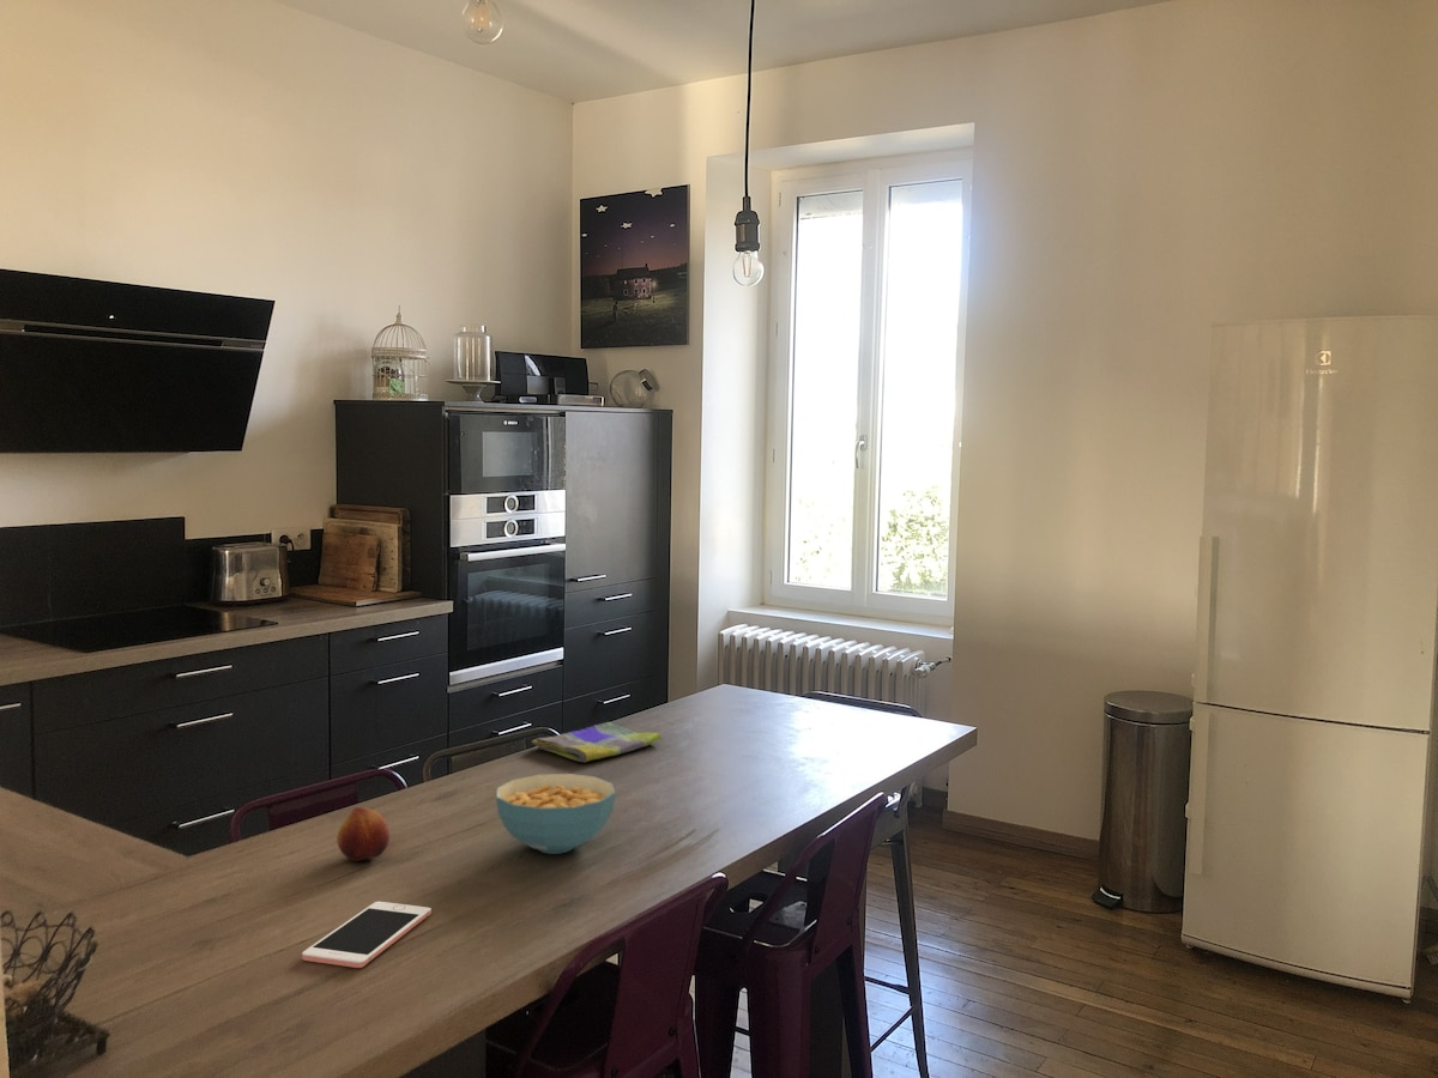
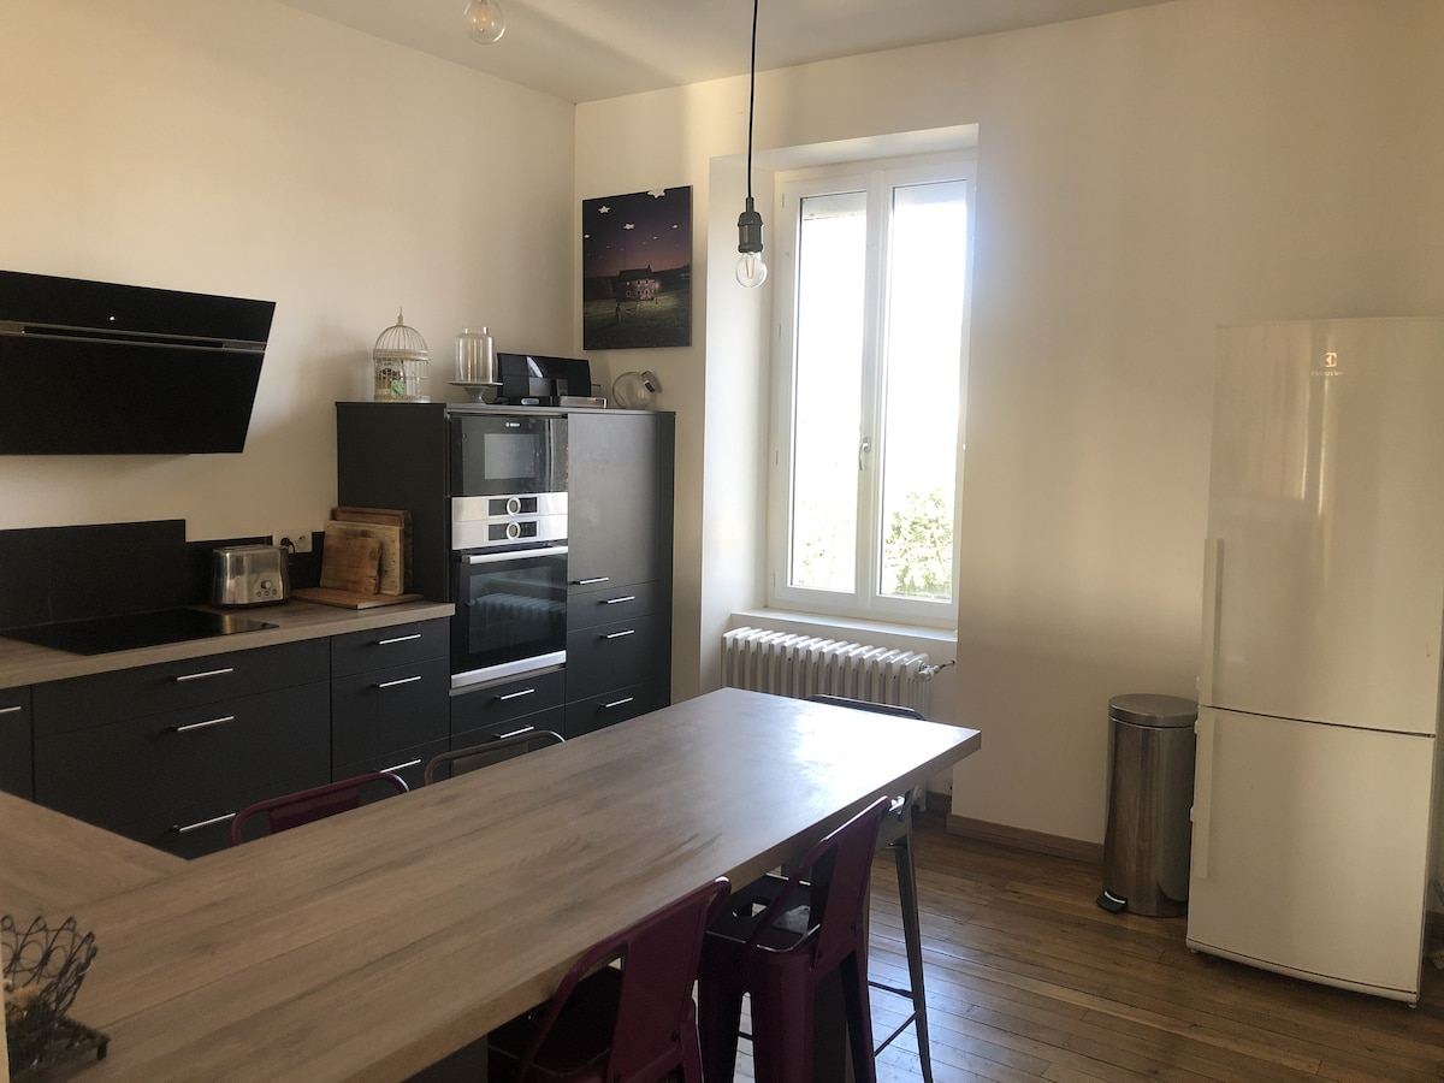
- cereal bowl [495,773,617,855]
- dish towel [531,721,663,763]
- cell phone [301,901,433,969]
- fruit [336,806,391,862]
